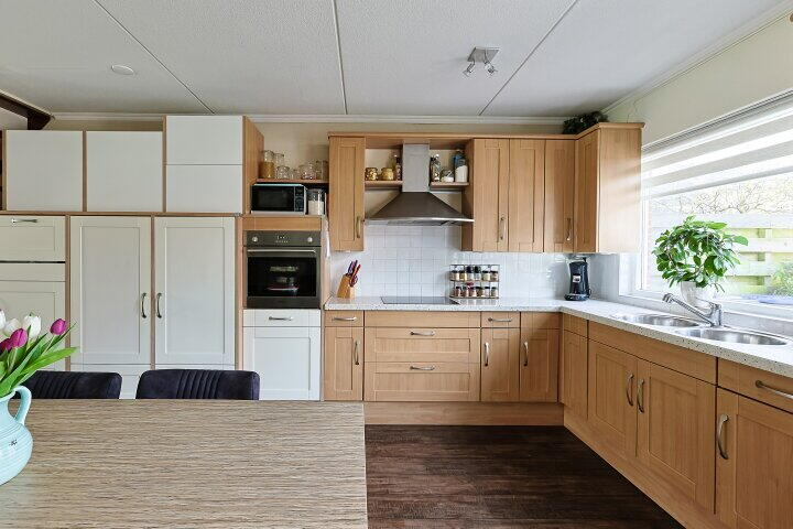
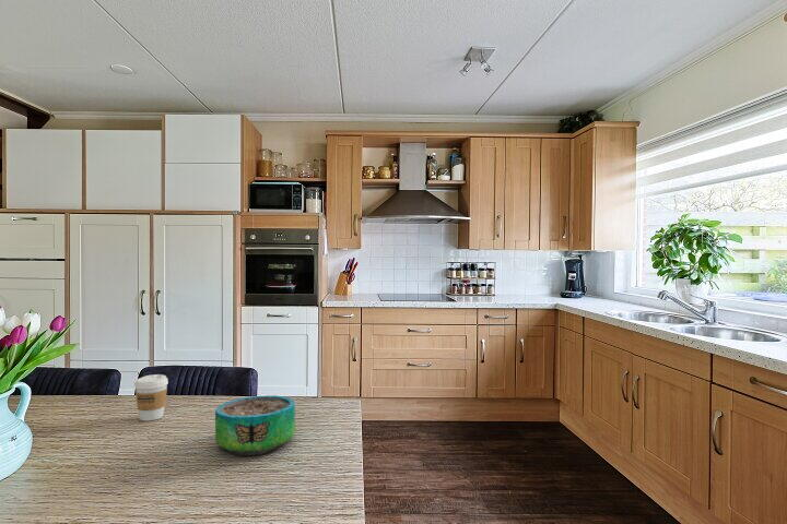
+ decorative bowl [214,394,296,456]
+ coffee cup [133,373,169,422]
